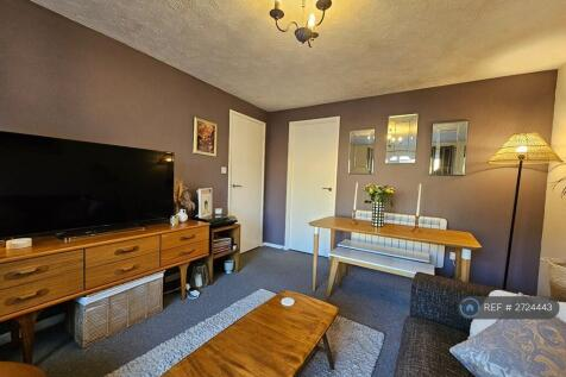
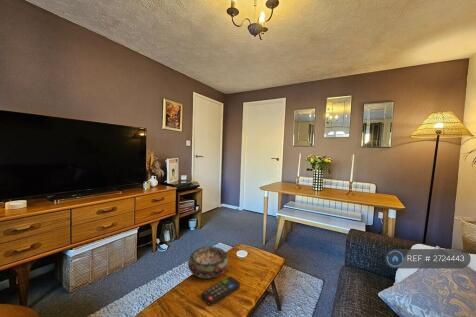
+ decorative bowl [187,246,230,279]
+ remote control [201,275,241,307]
